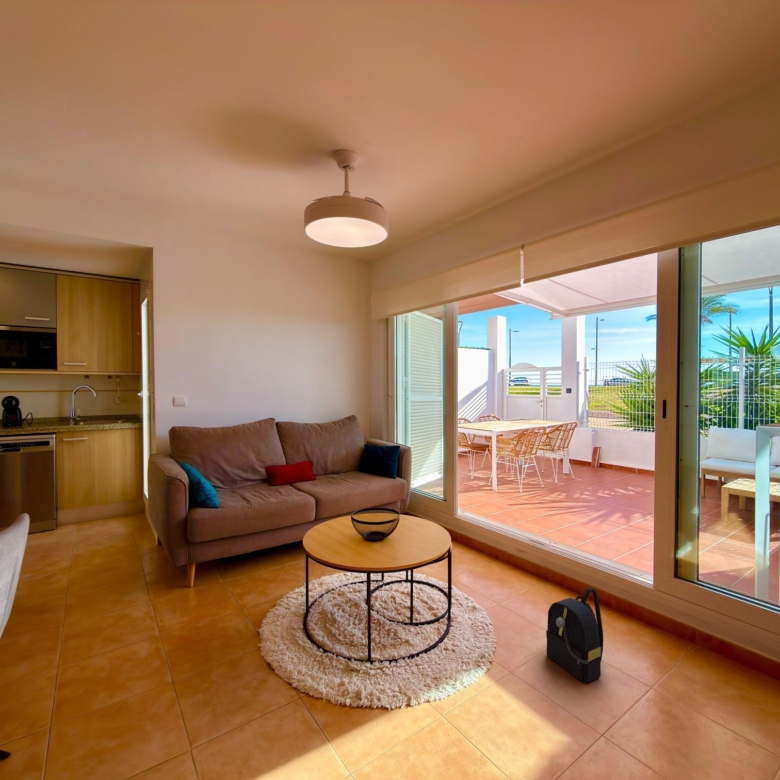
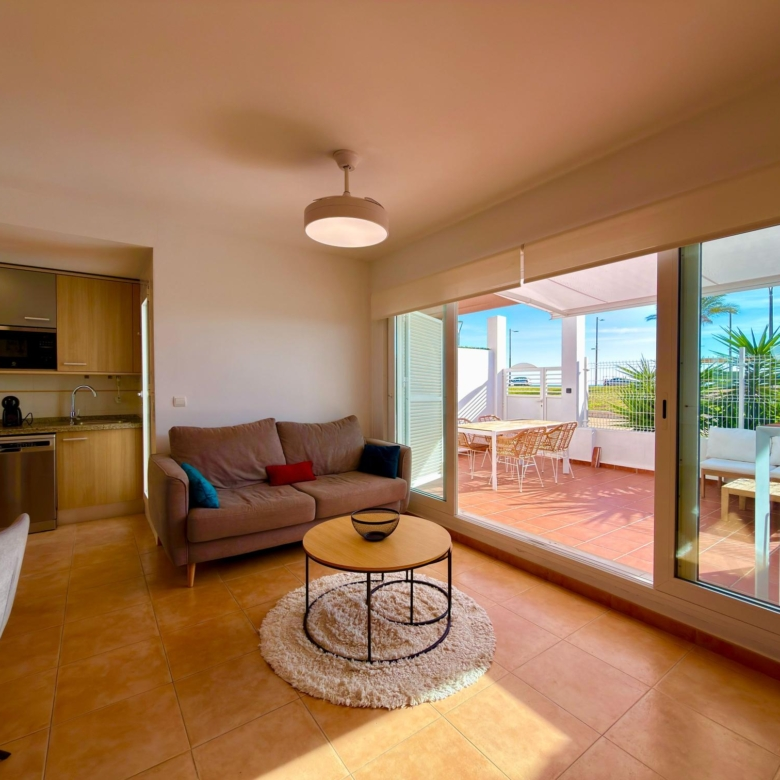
- backpack [545,586,604,683]
